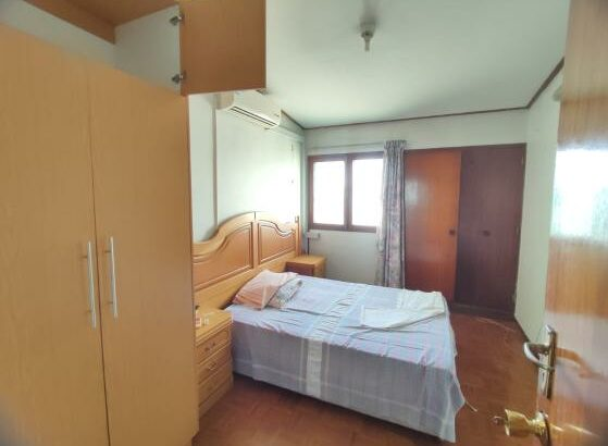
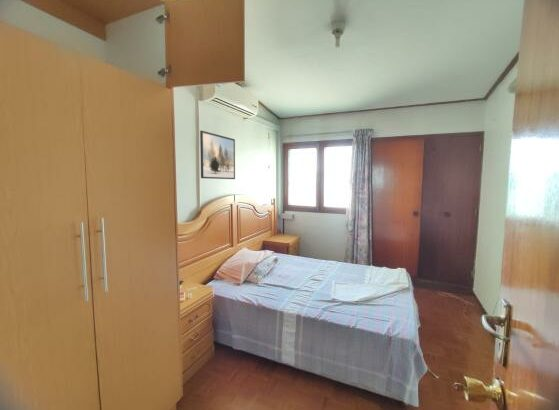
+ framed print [199,130,236,180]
